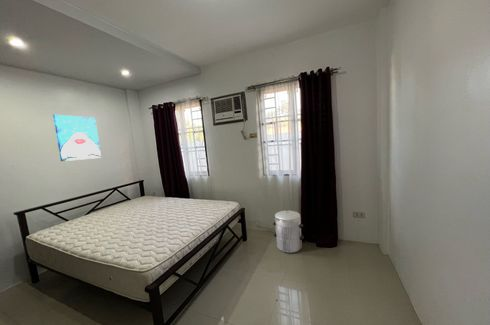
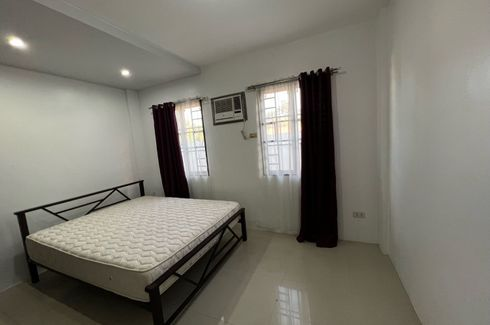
- waste bin [272,209,305,254]
- wall art [52,113,102,162]
